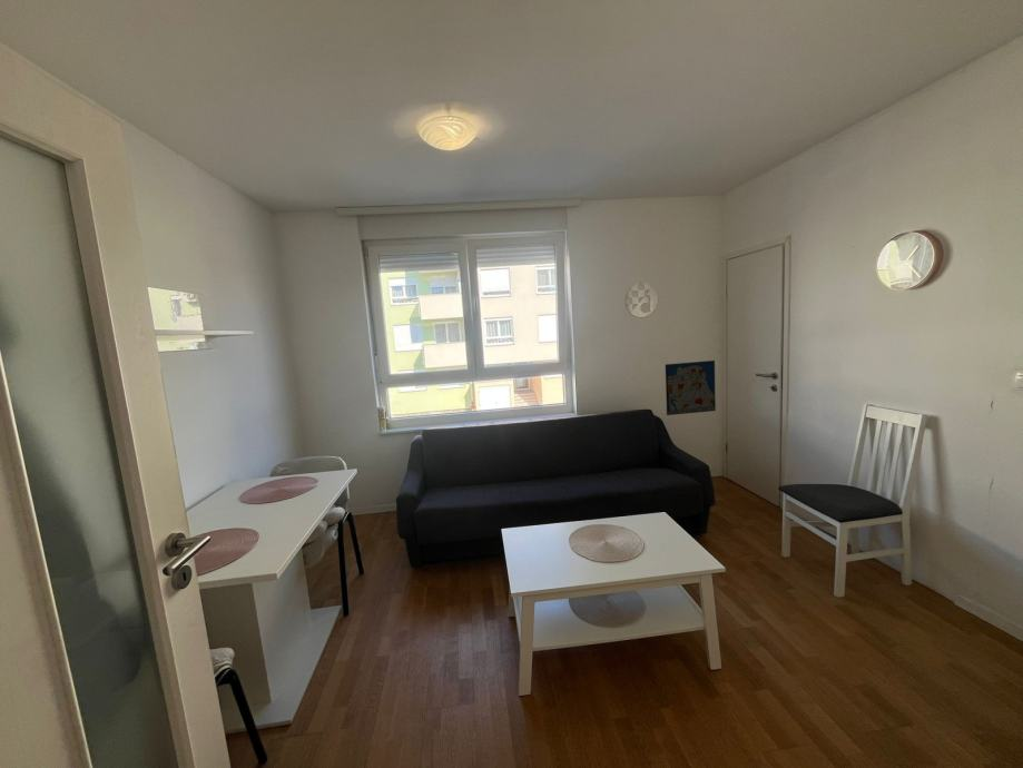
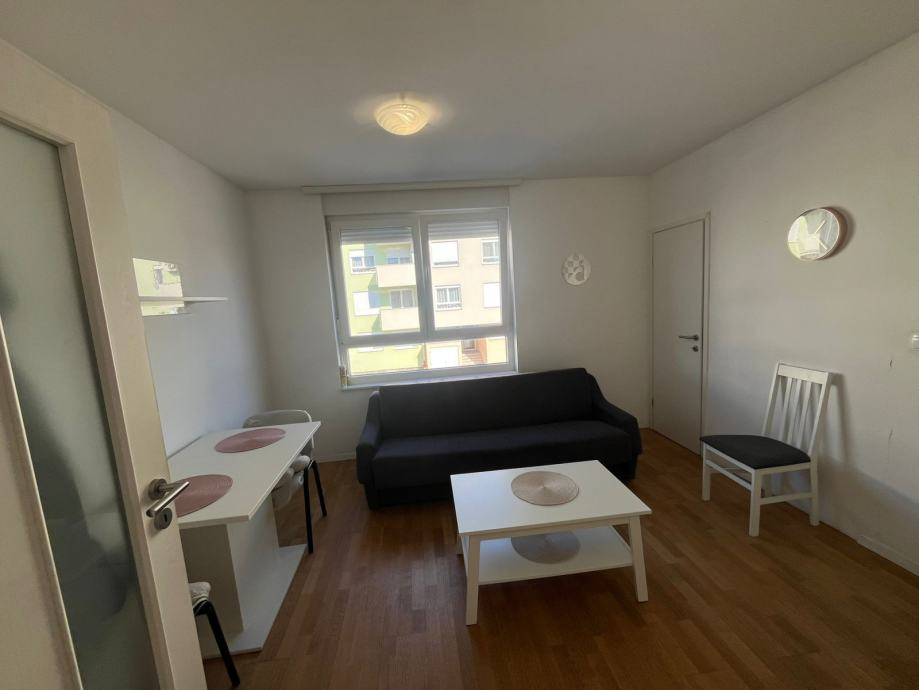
- wall art [665,360,717,416]
